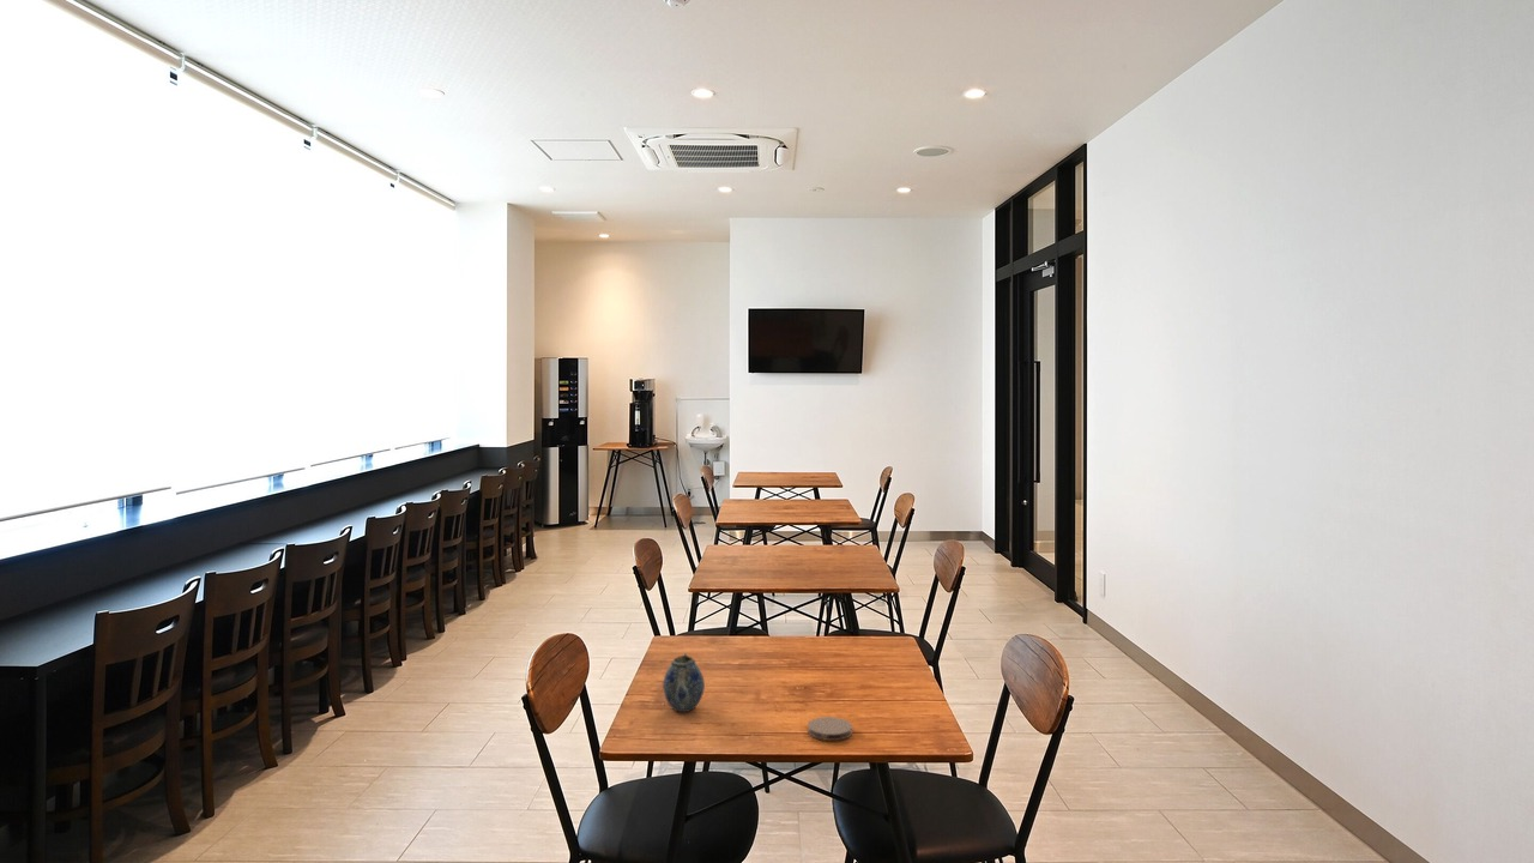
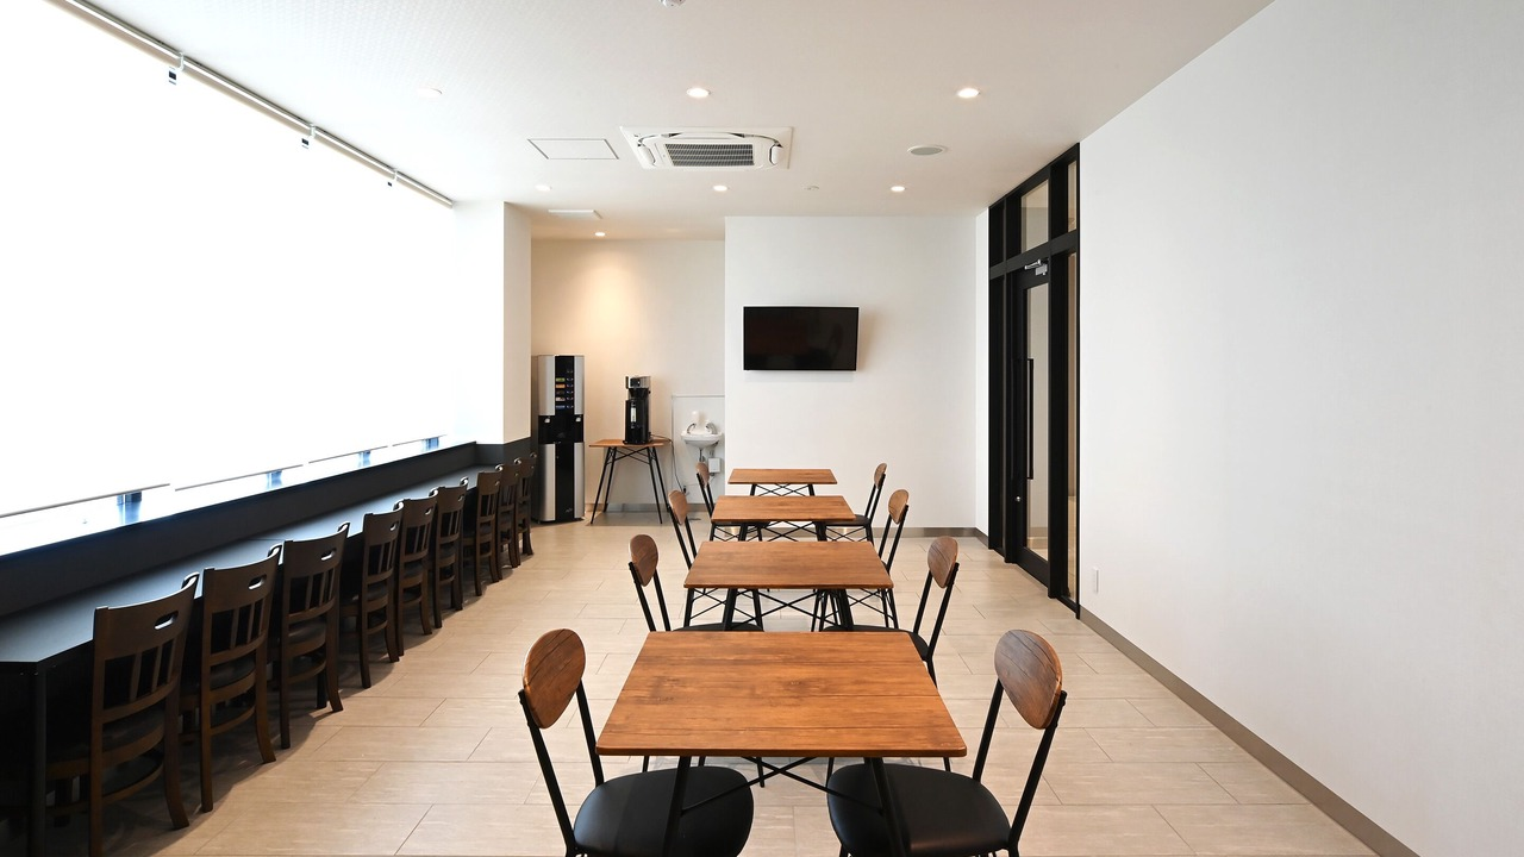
- coaster [807,716,853,742]
- teapot [662,652,706,713]
